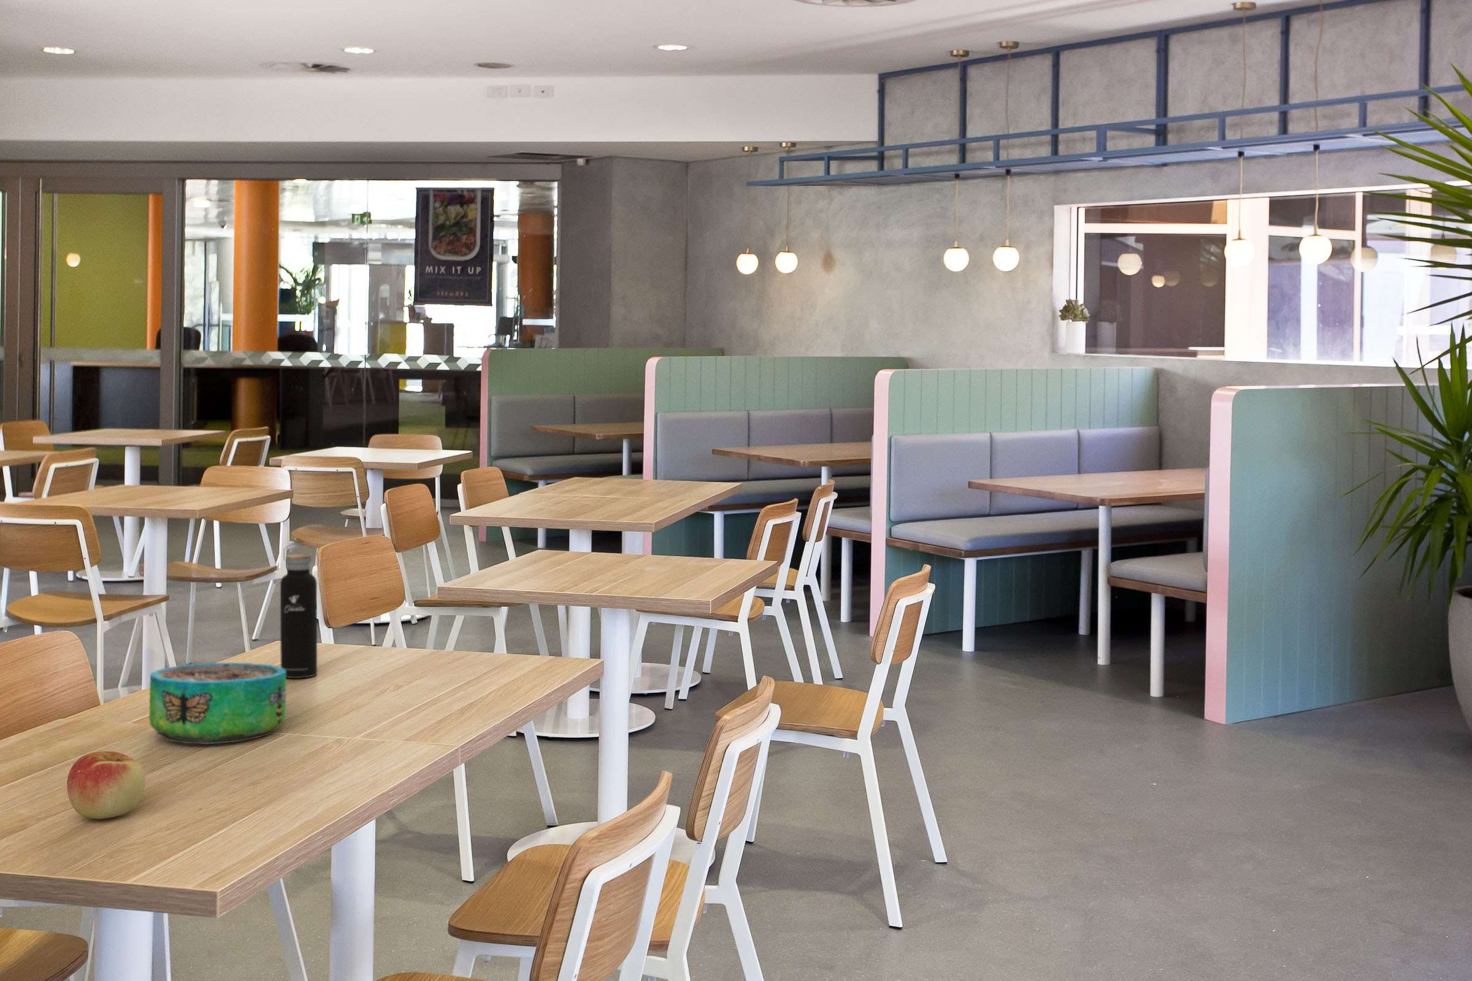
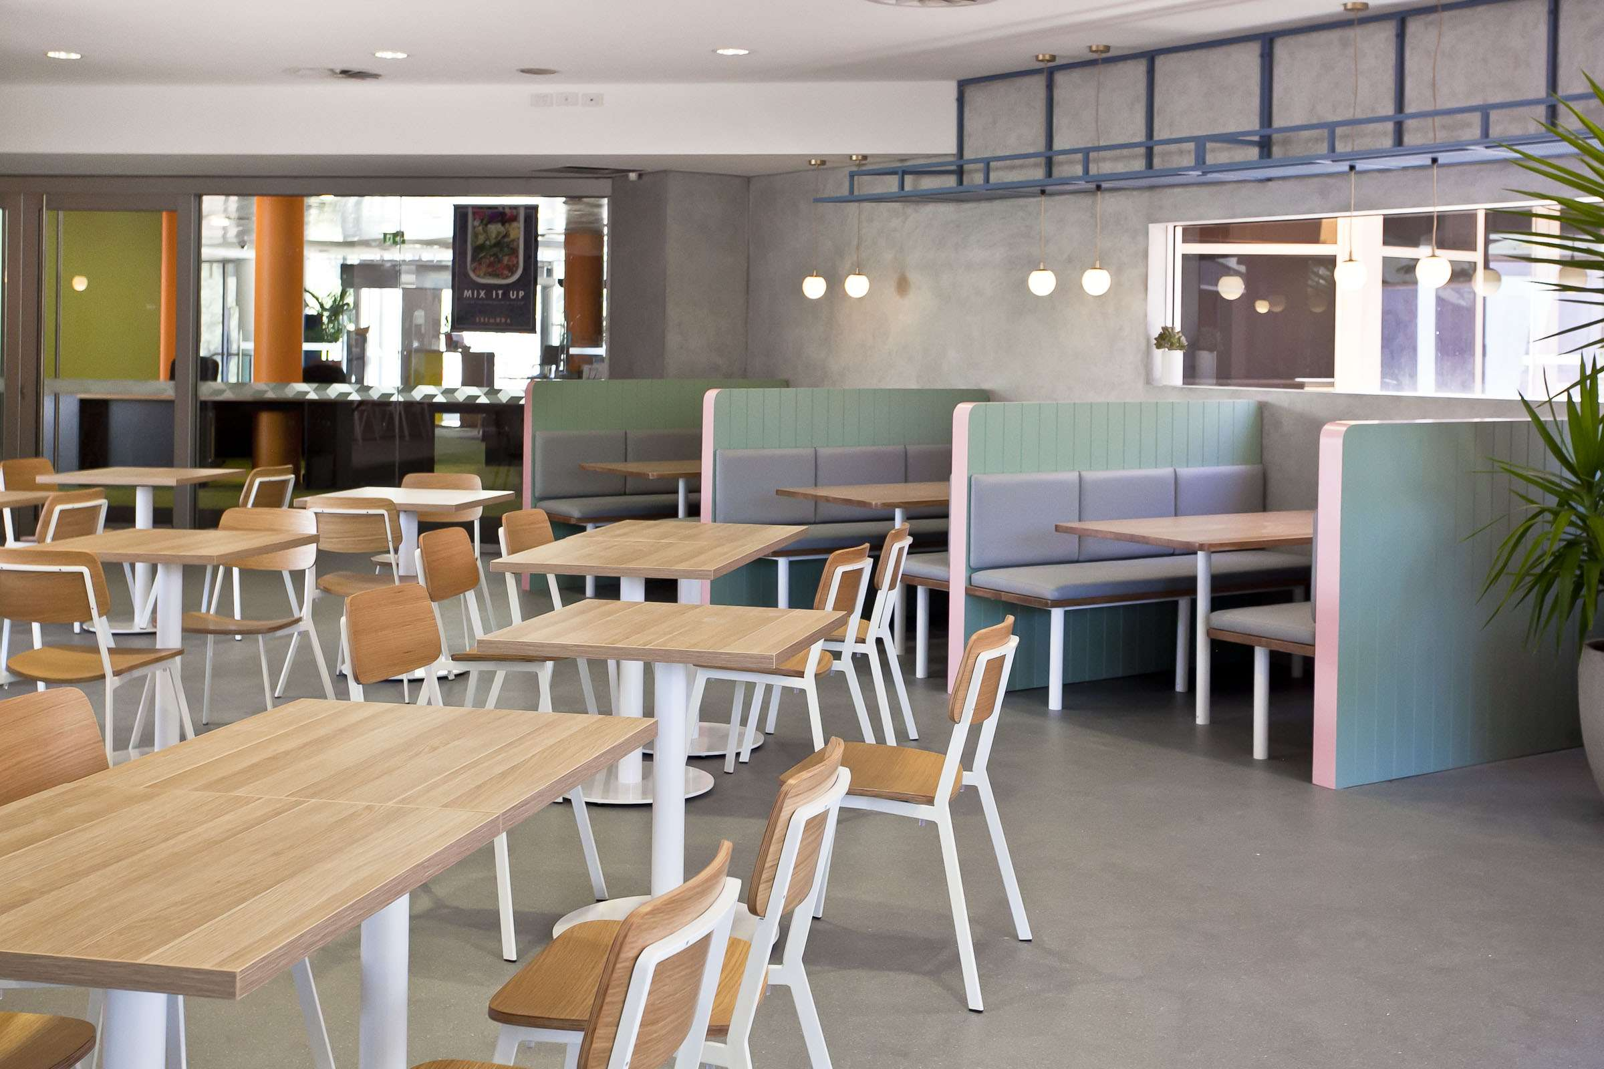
- decorative bowl [149,662,287,745]
- apple [66,750,146,820]
- water bottle [279,542,318,679]
